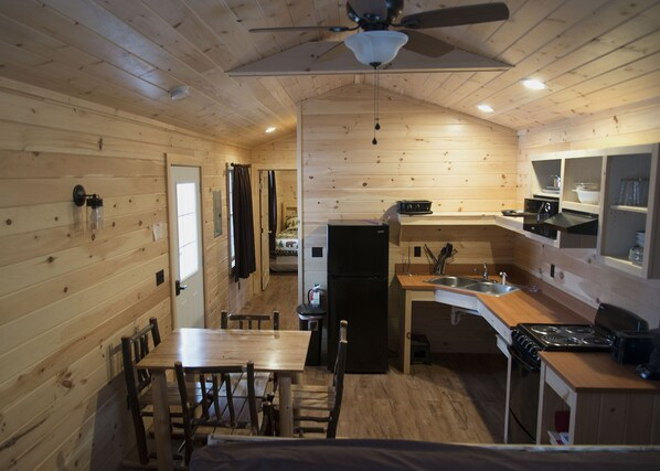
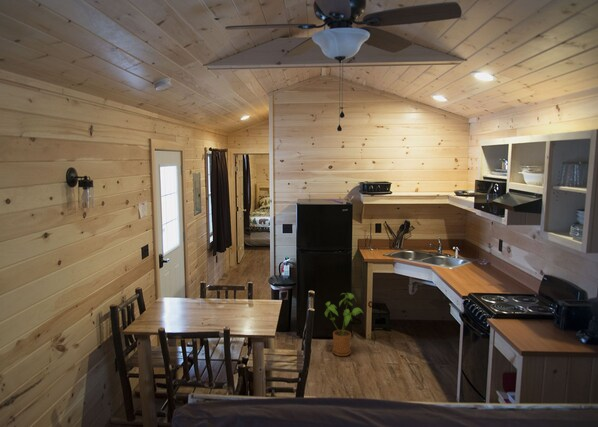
+ house plant [324,292,365,357]
